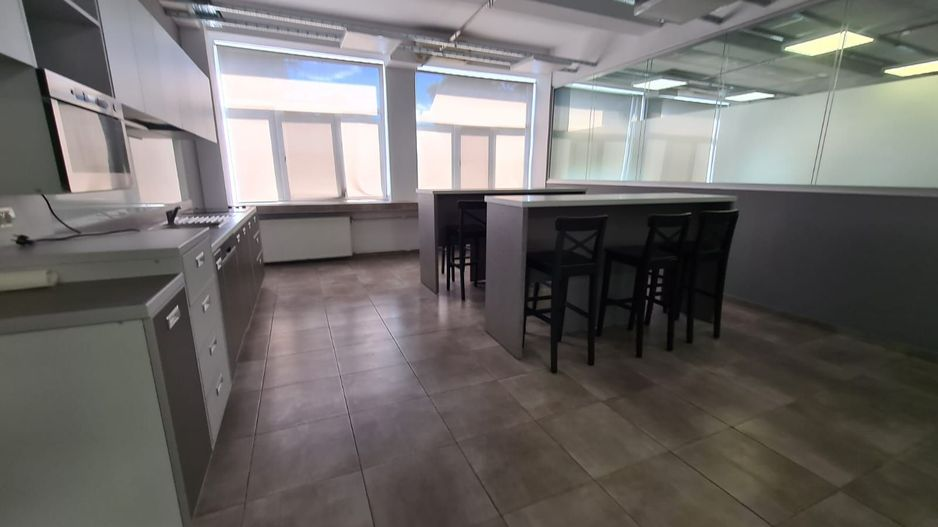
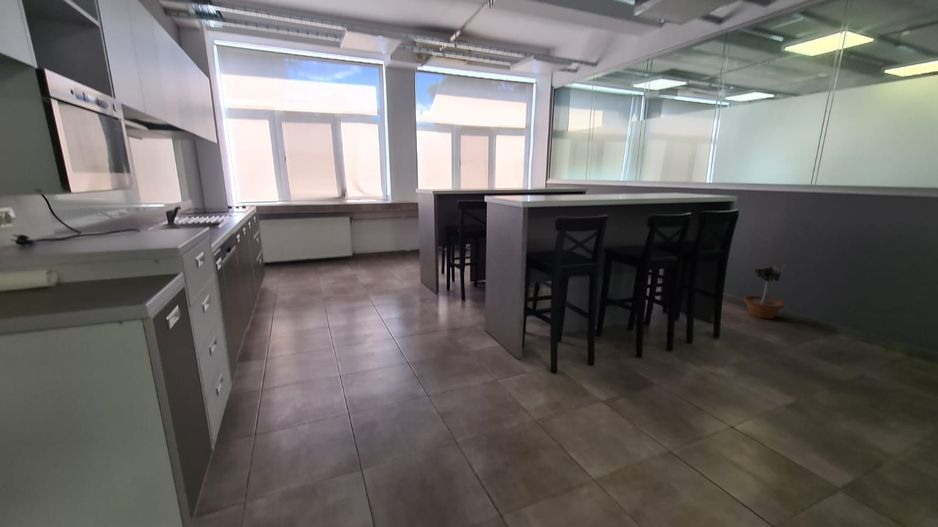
+ potted tree [743,262,787,320]
